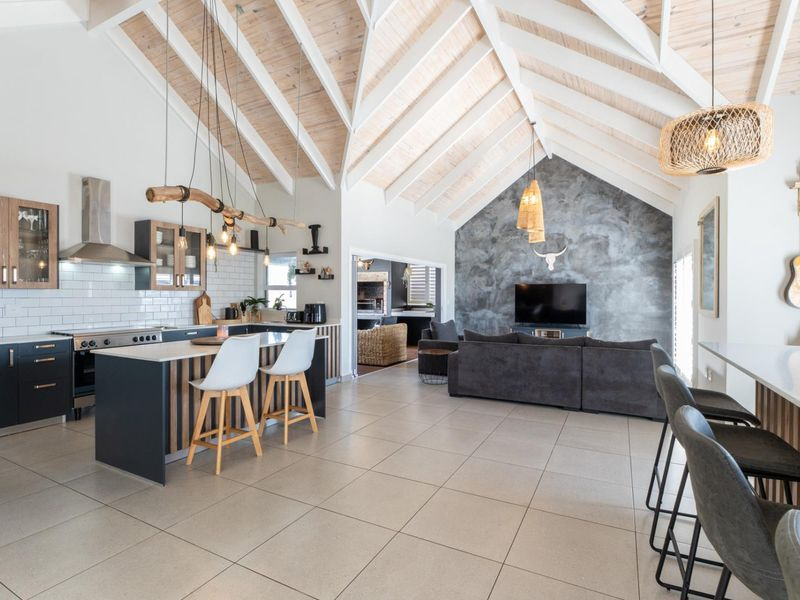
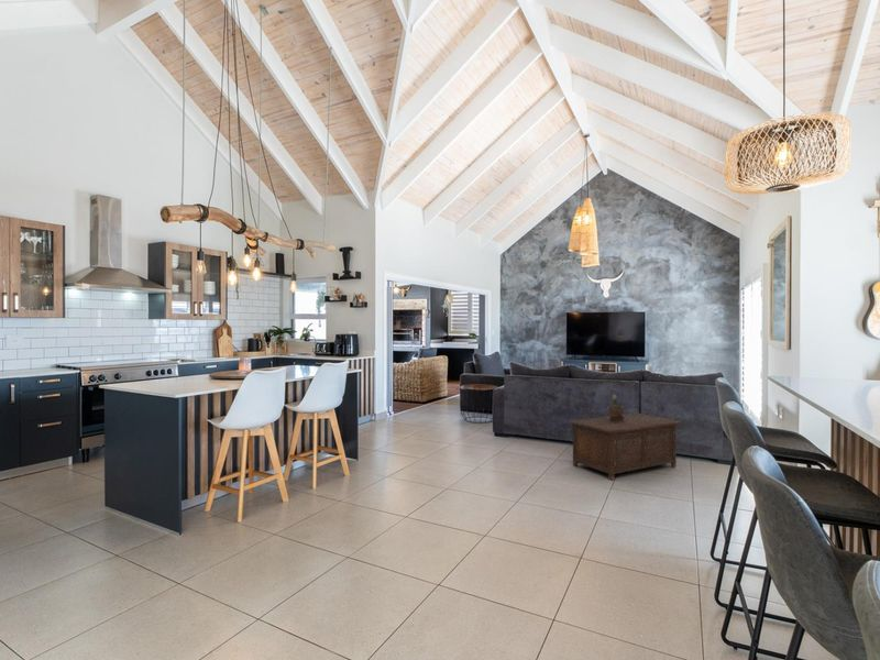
+ potted plant [606,394,625,421]
+ cabinet [569,411,682,481]
